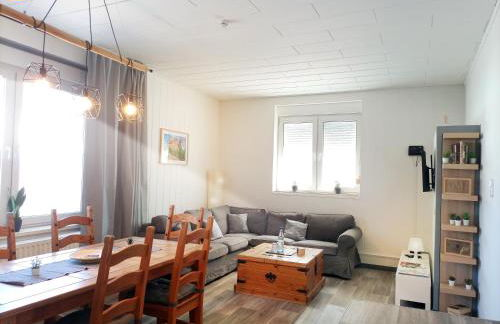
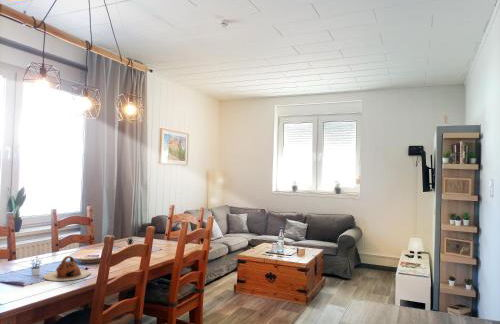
+ teapot [43,255,91,282]
